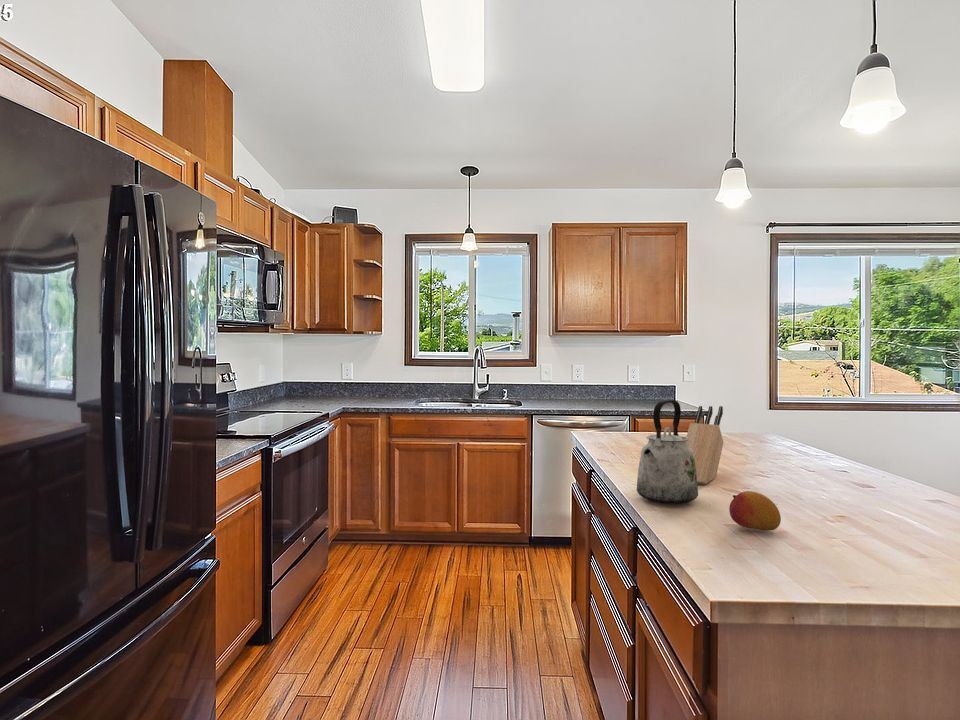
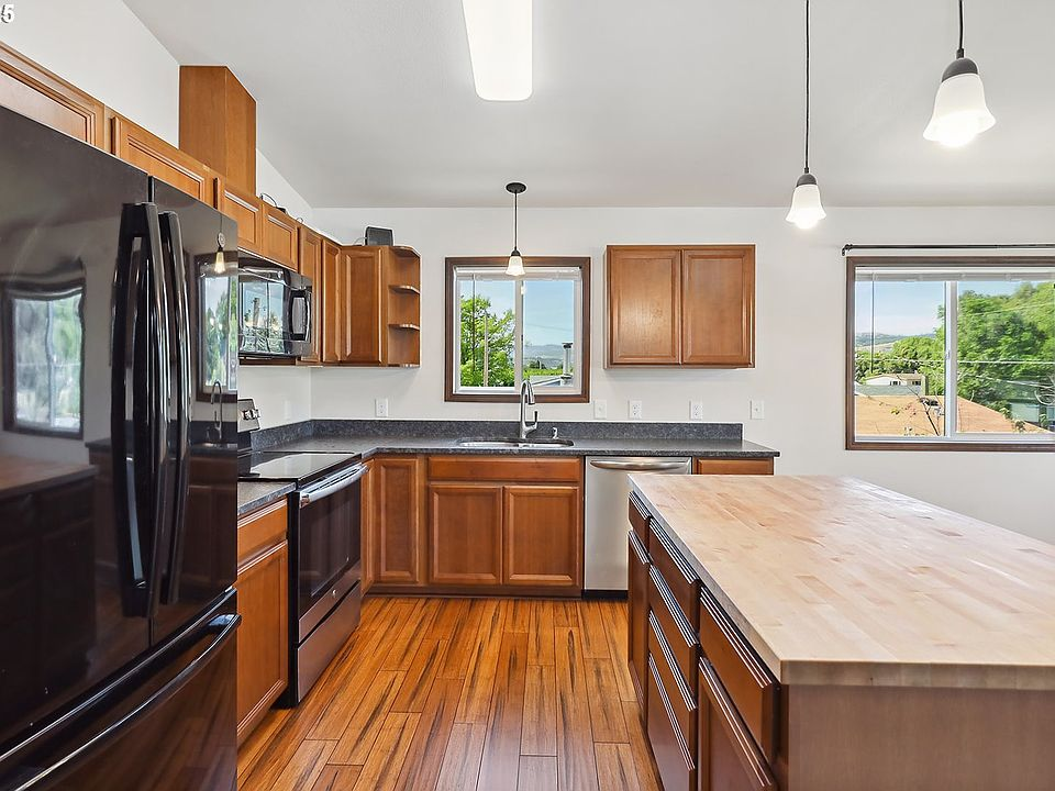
- knife block [685,405,724,485]
- fruit [728,490,782,532]
- kettle [635,399,699,505]
